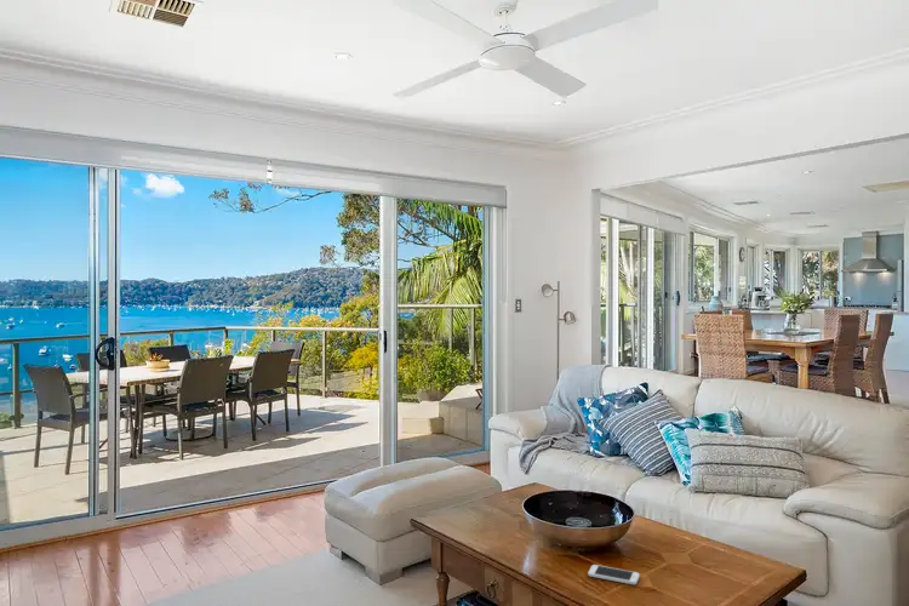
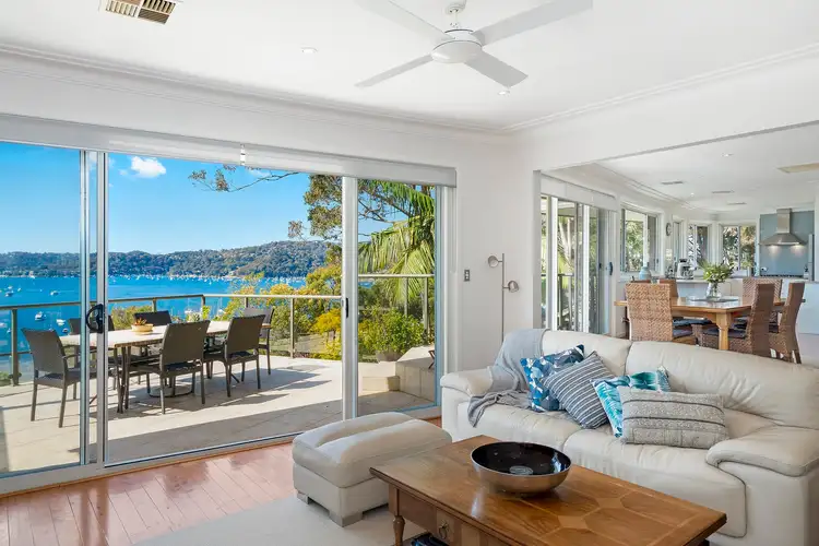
- smartphone [587,564,641,585]
